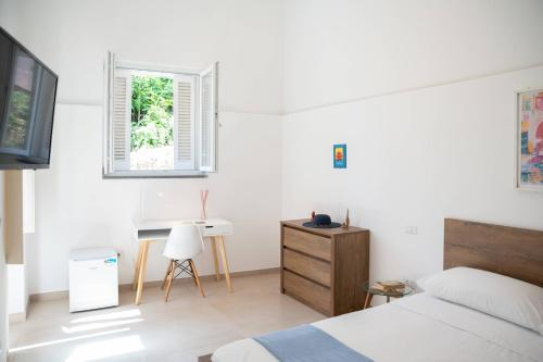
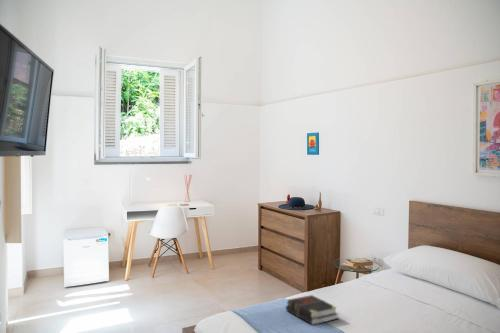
+ book [285,294,340,326]
